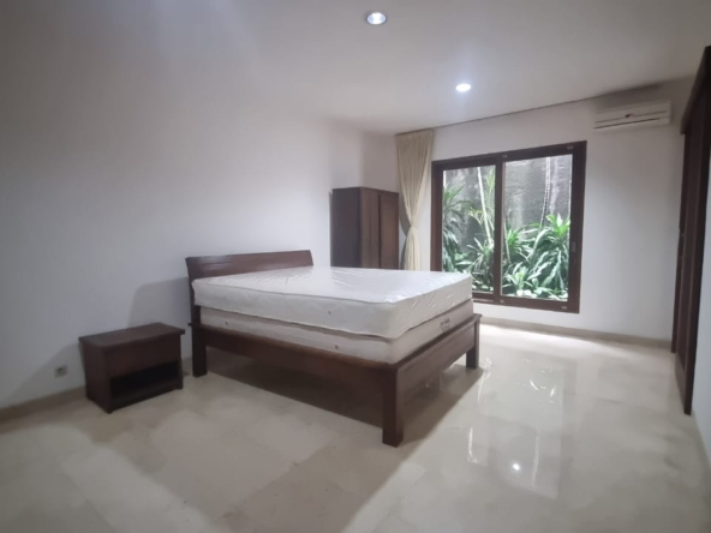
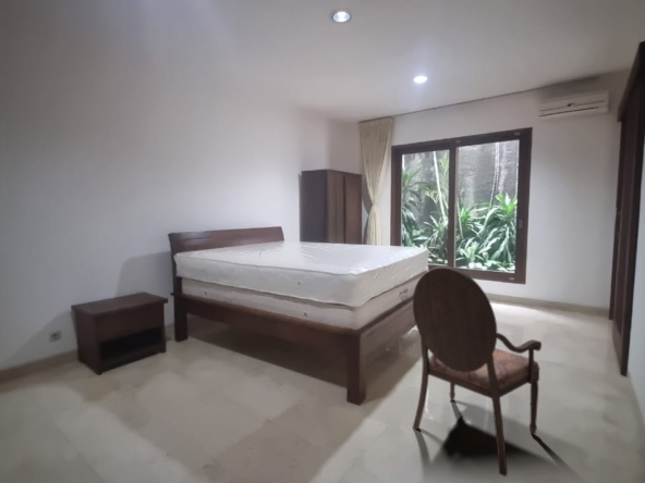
+ armchair [412,264,543,478]
